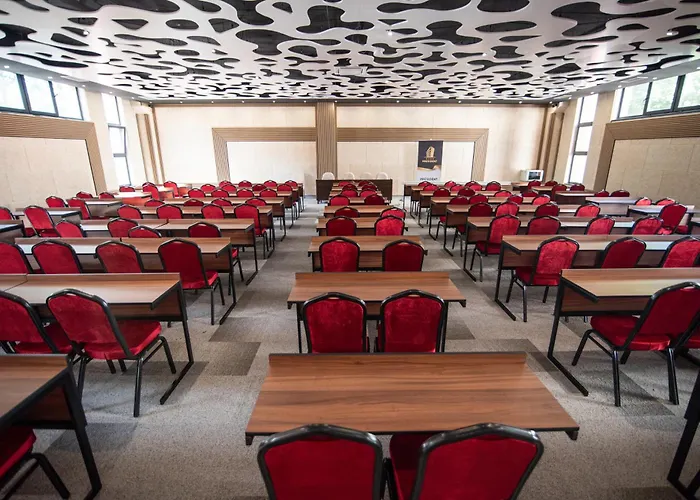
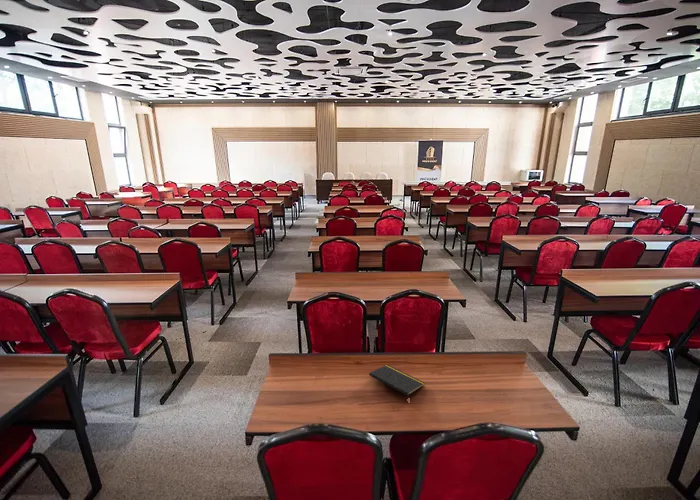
+ notepad [368,364,426,397]
